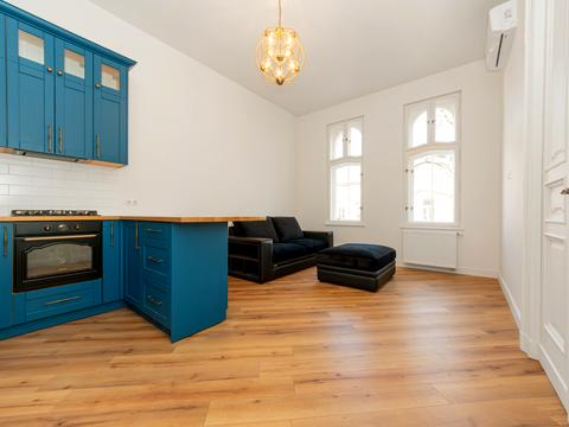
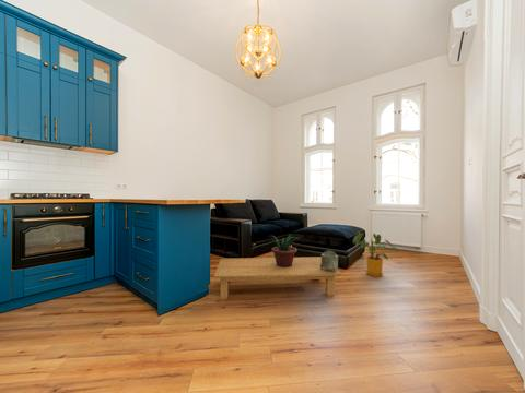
+ house plant [352,231,399,277]
+ coffee table [213,255,343,300]
+ potted plant [268,235,299,267]
+ decorative box [319,249,339,273]
